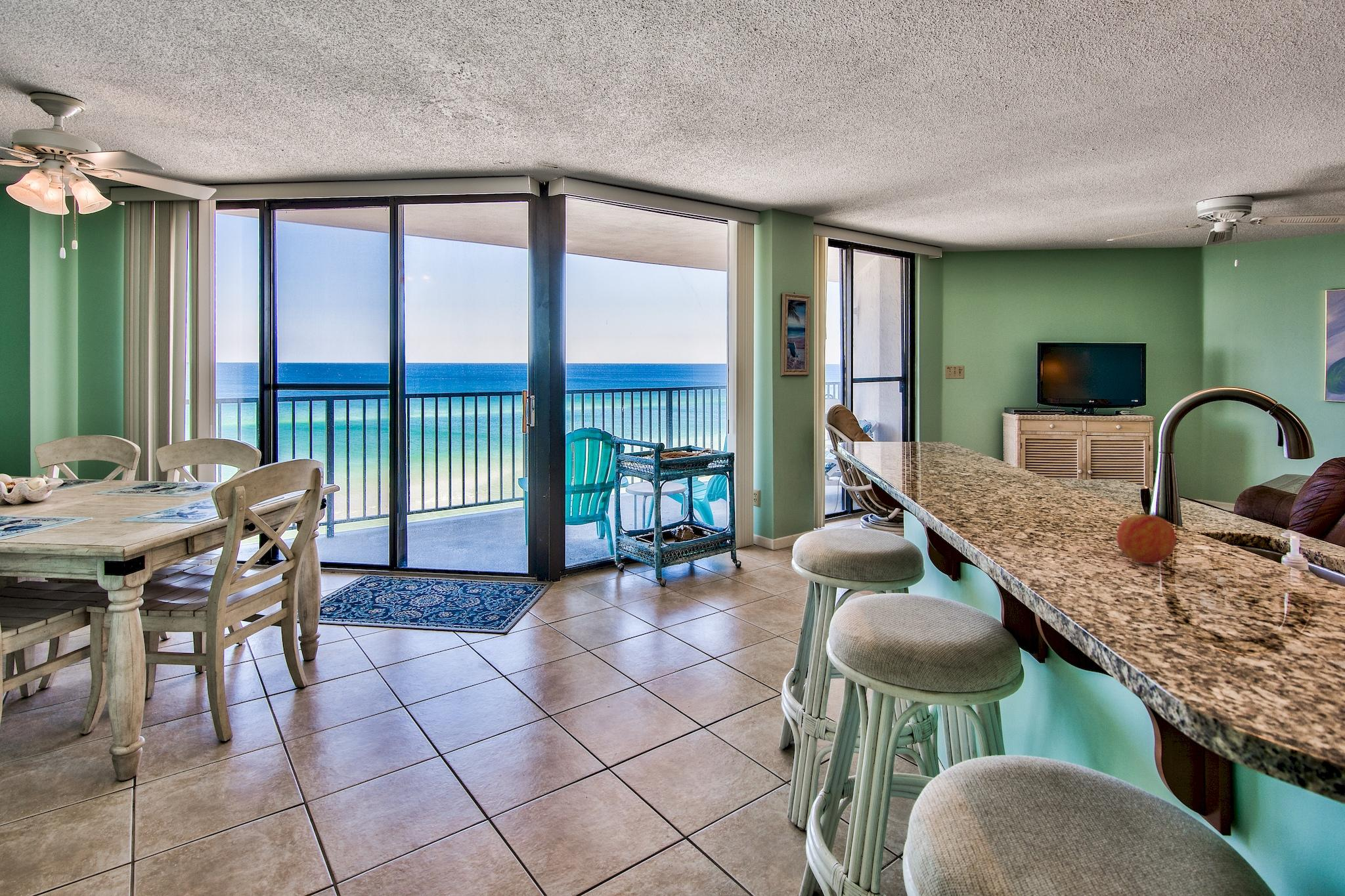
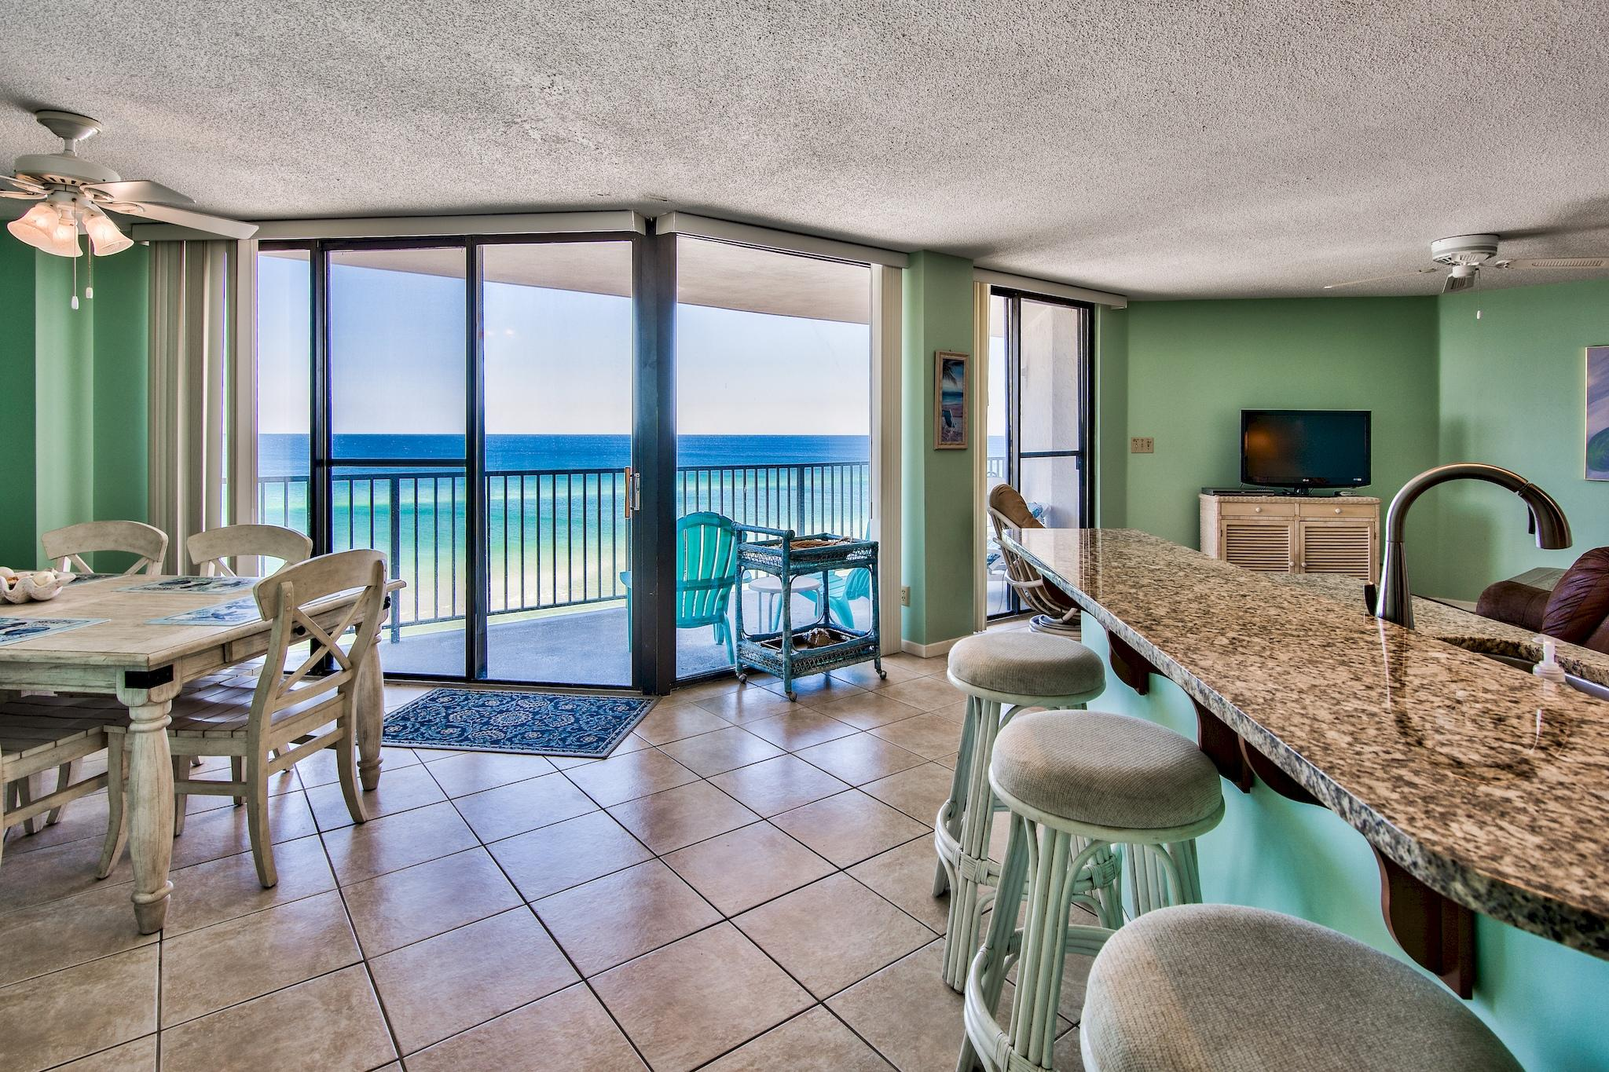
- fruit [1116,506,1177,565]
